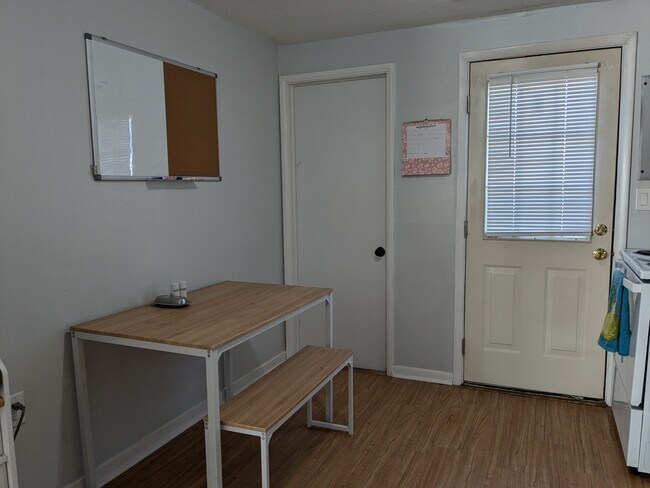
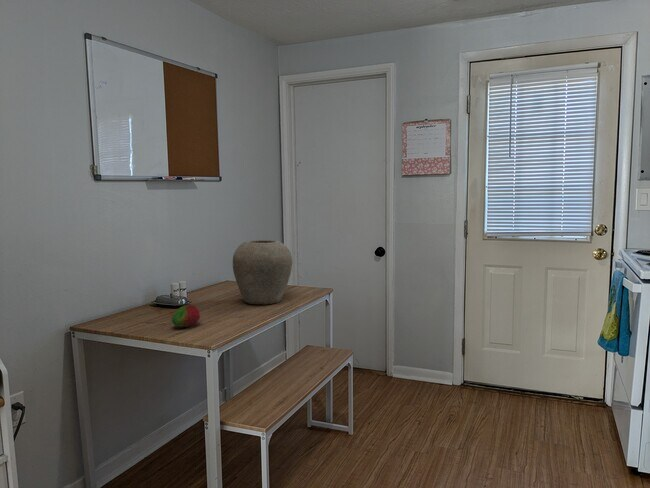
+ fruit [171,304,201,328]
+ vase [232,239,293,305]
